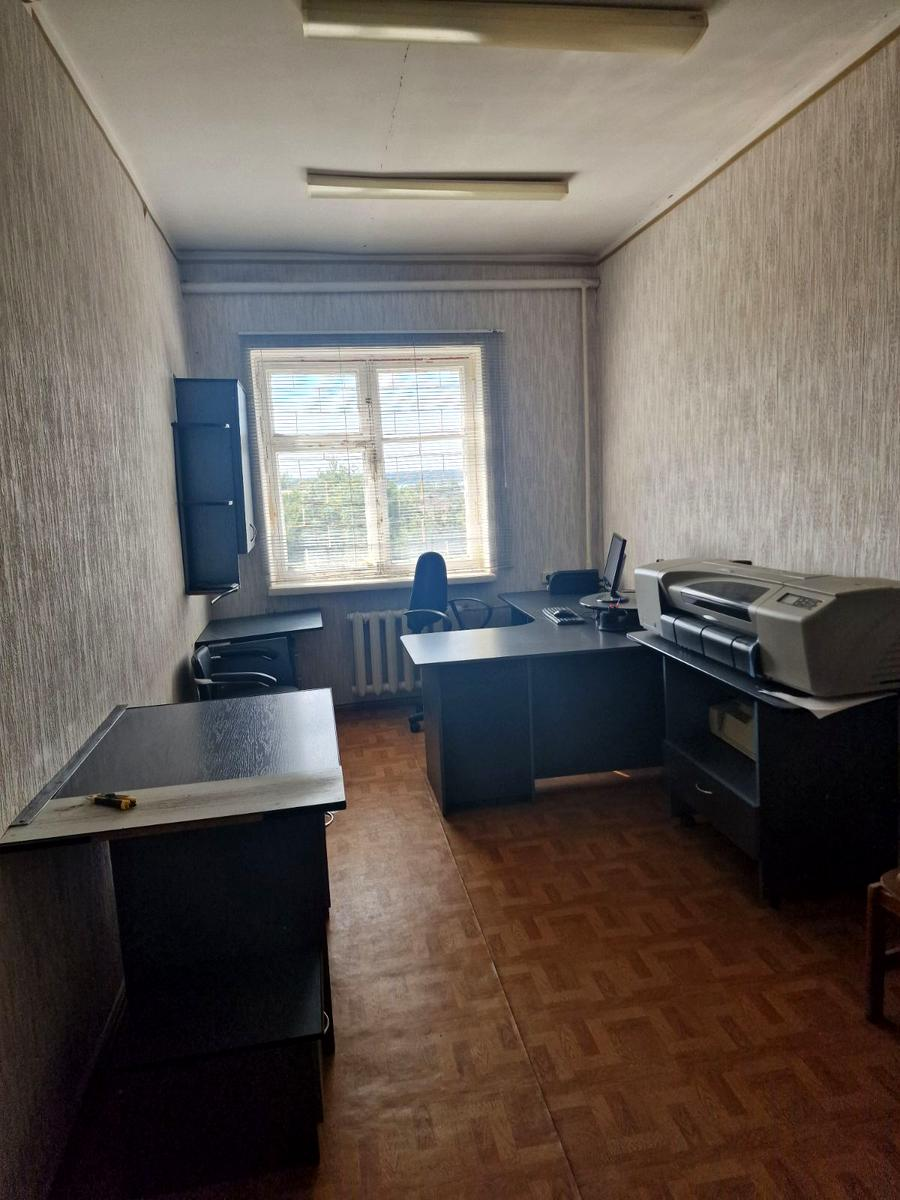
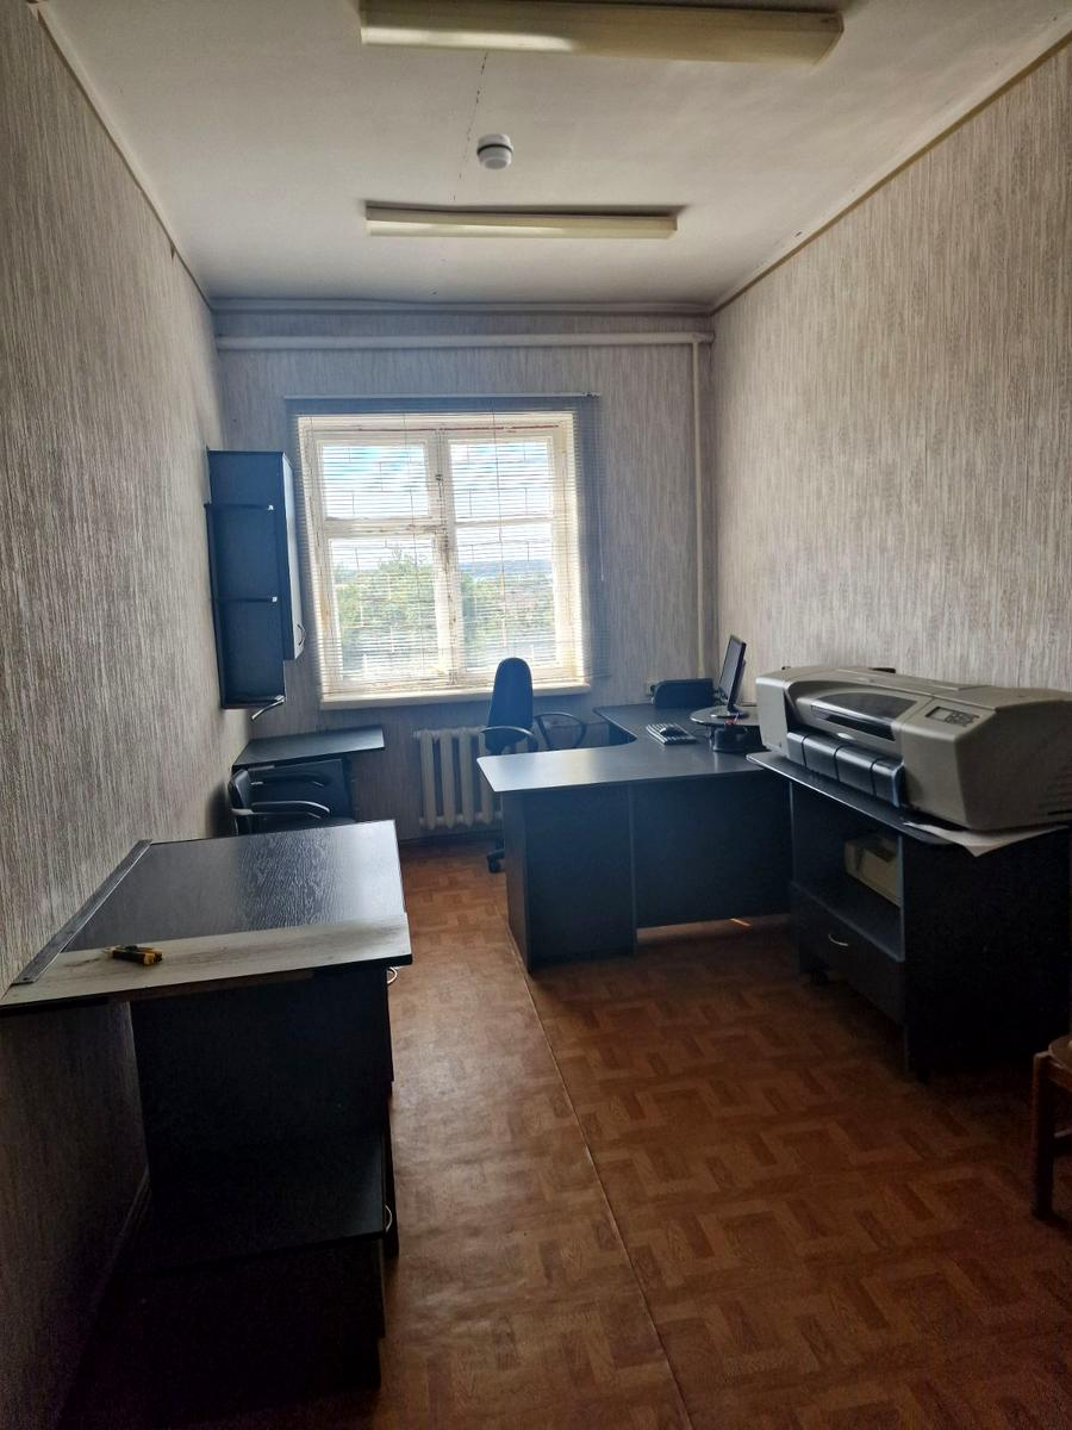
+ smoke detector [475,132,515,172]
